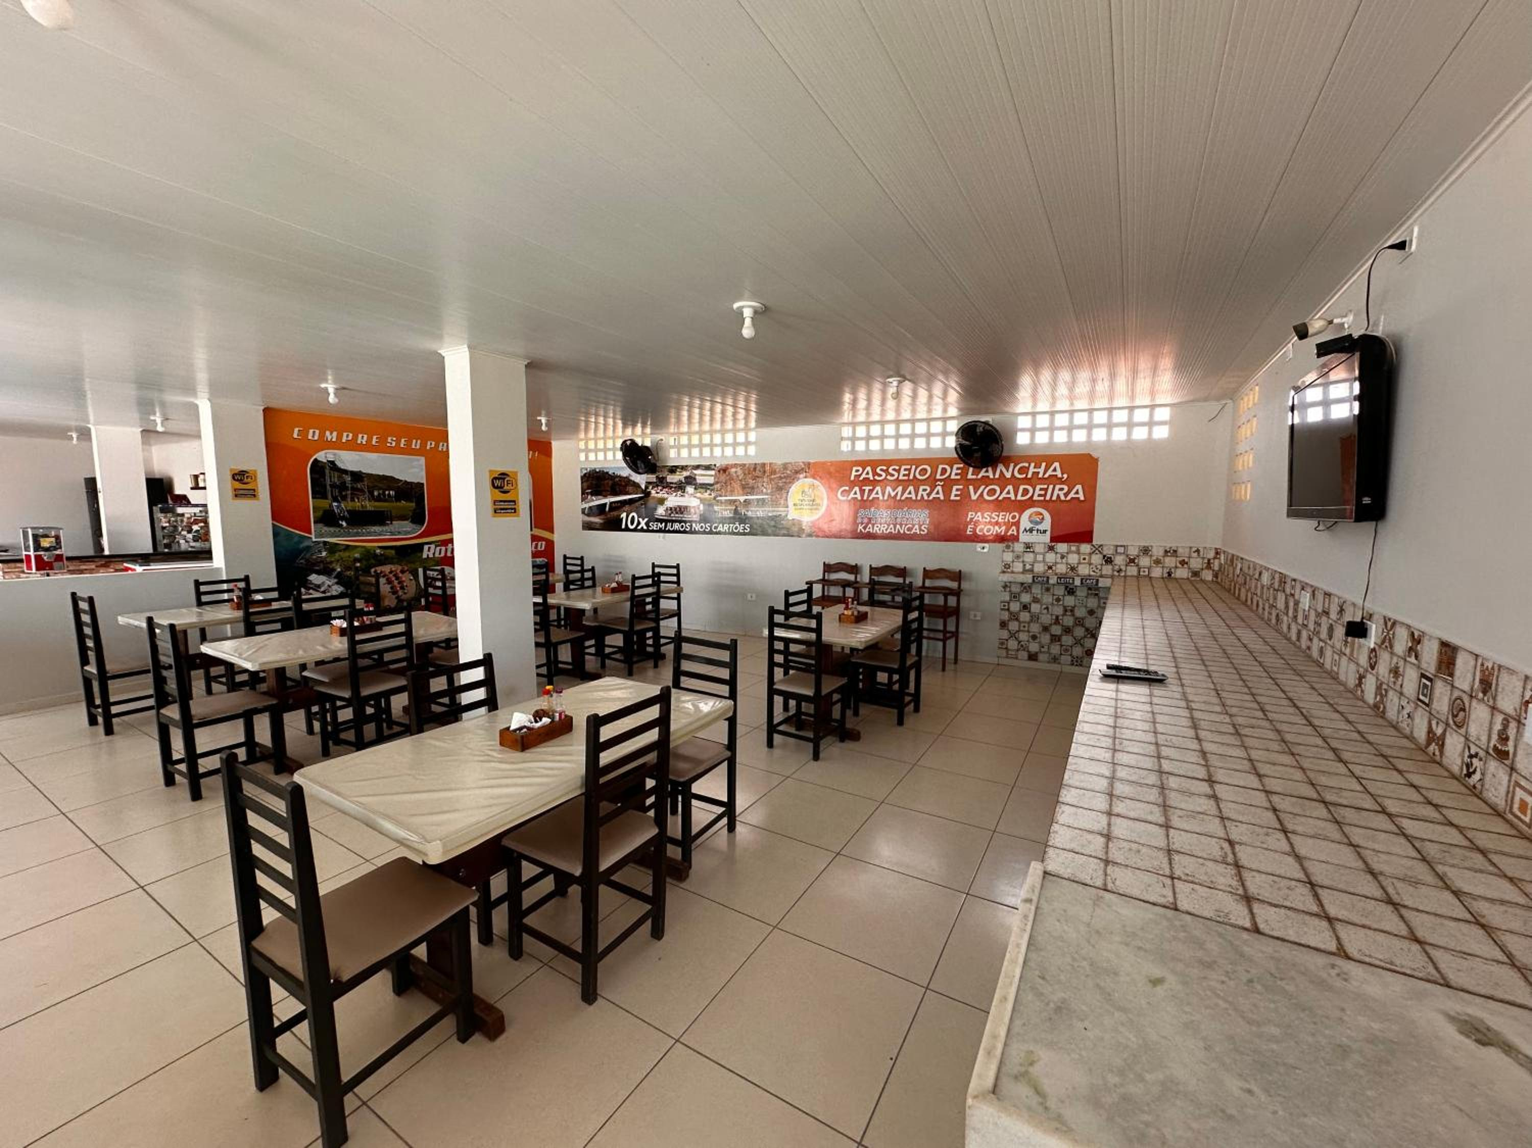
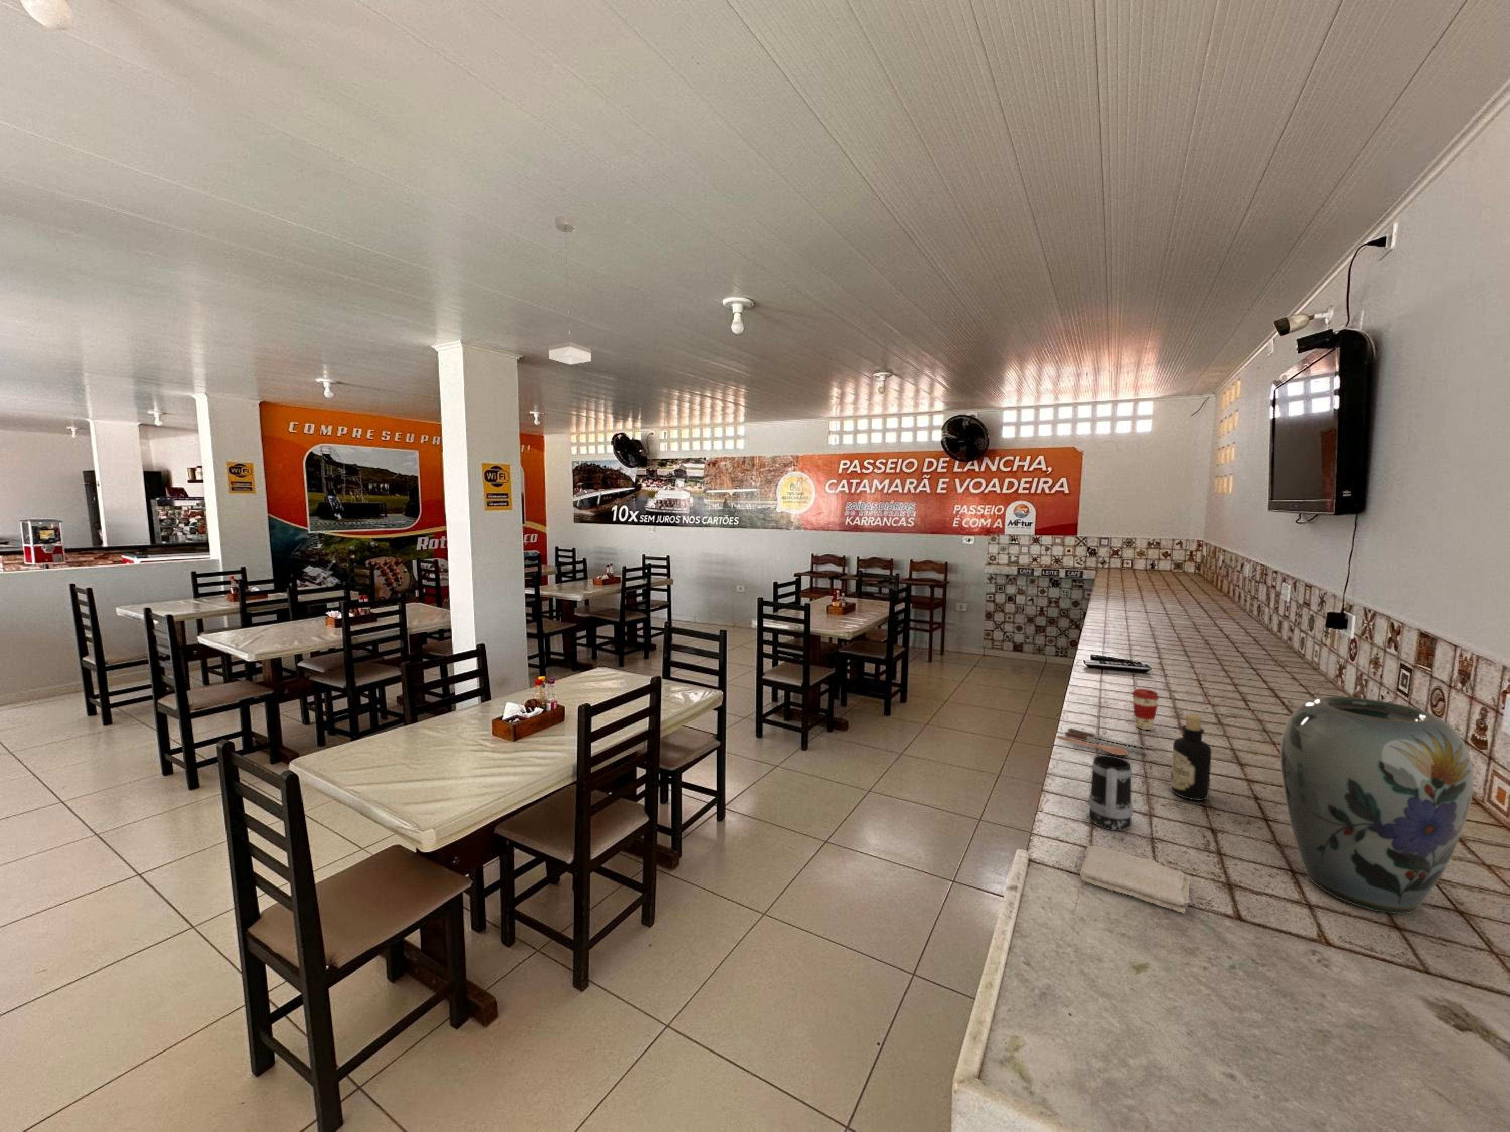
+ bottle [1170,713,1212,801]
+ mug [1088,755,1133,831]
+ coffee cup [1131,688,1159,730]
+ vase [1281,696,1474,914]
+ spoon [1056,728,1159,756]
+ washcloth [1080,845,1191,913]
+ pendant lamp [548,216,591,365]
